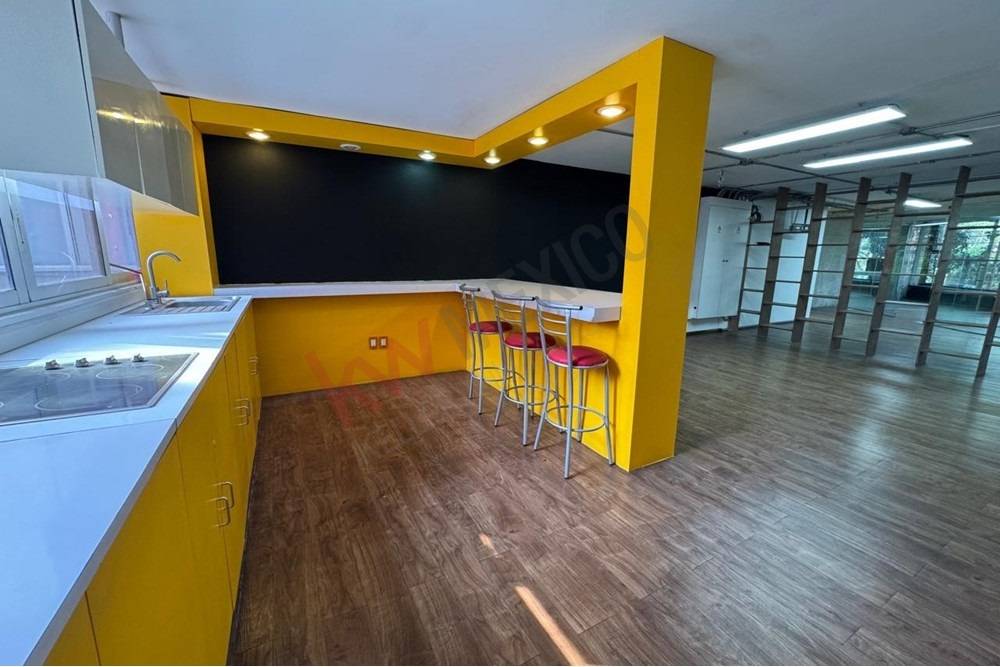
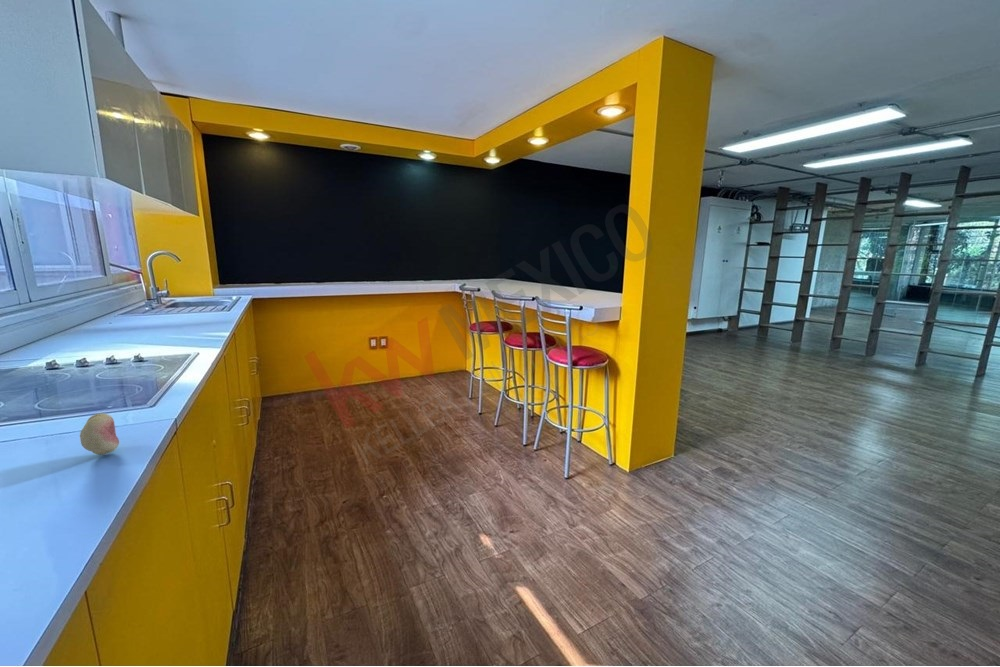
+ fruit [79,412,120,456]
